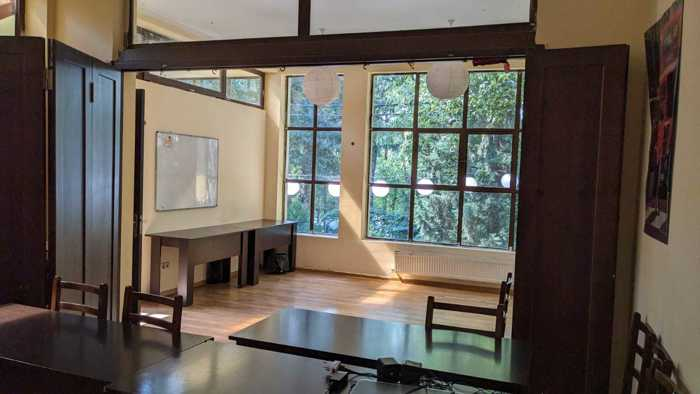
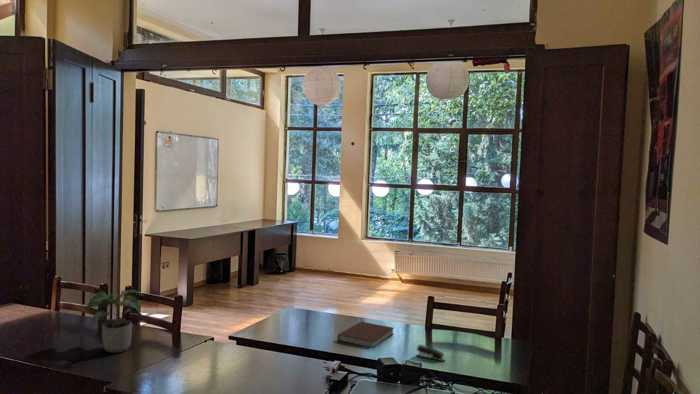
+ notebook [337,321,395,349]
+ stapler [415,343,446,362]
+ potted plant [85,289,146,354]
